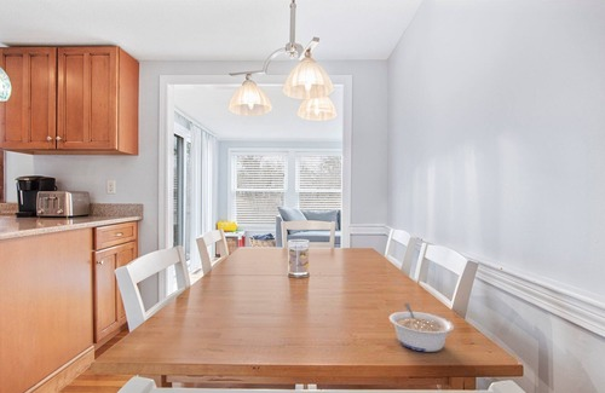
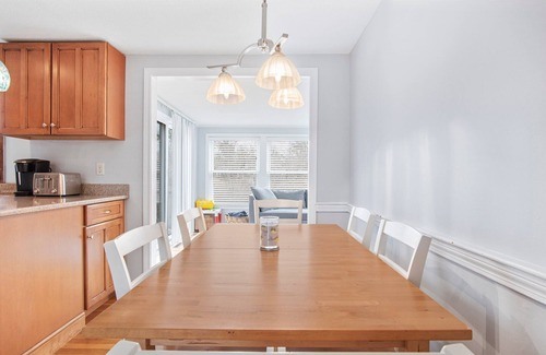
- legume [388,302,455,353]
